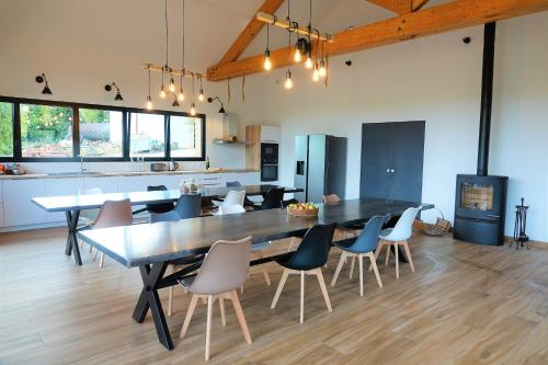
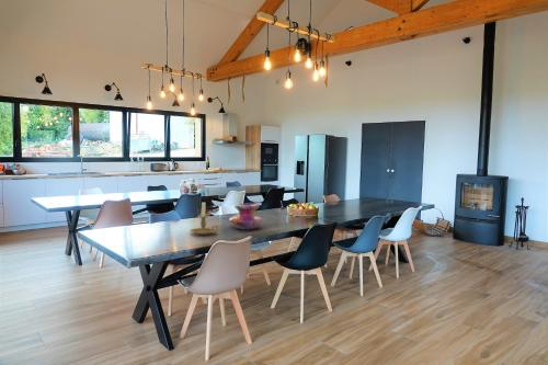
+ decorative vase [228,203,264,230]
+ candle holder [189,199,219,236]
